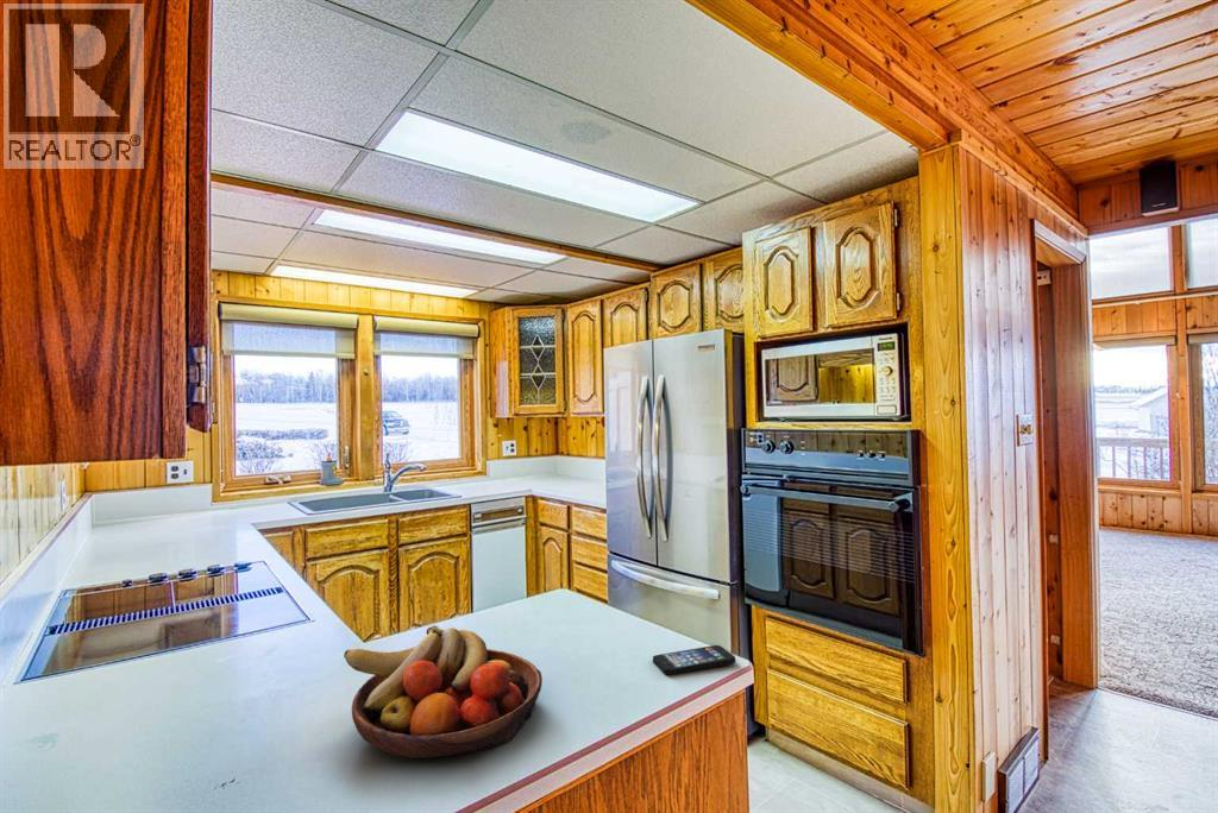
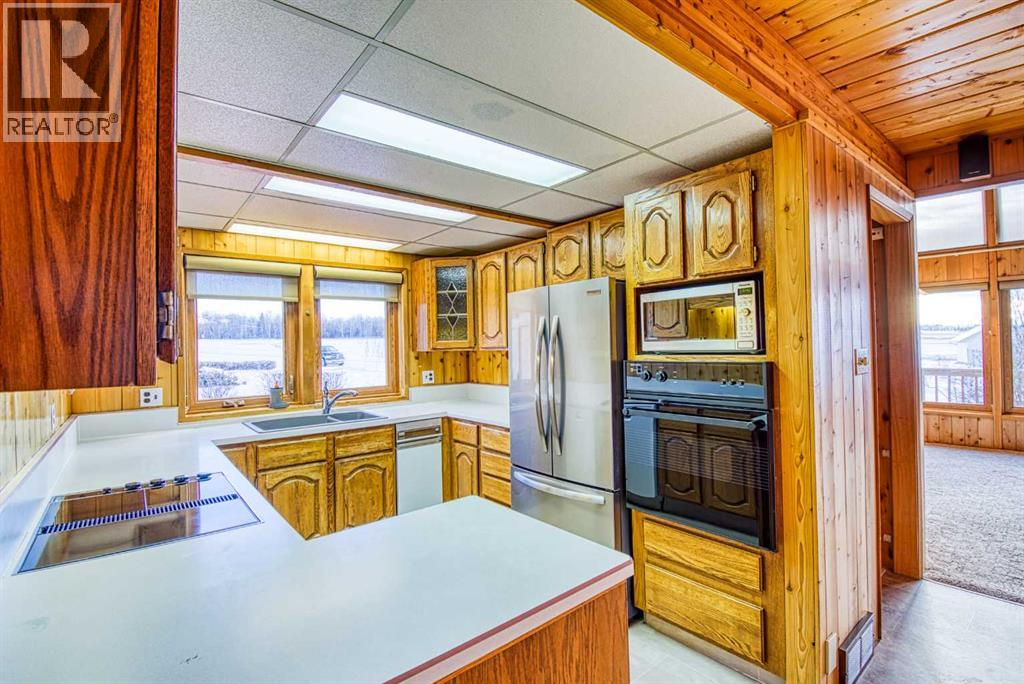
- fruit bowl [343,624,544,761]
- smartphone [652,644,736,676]
